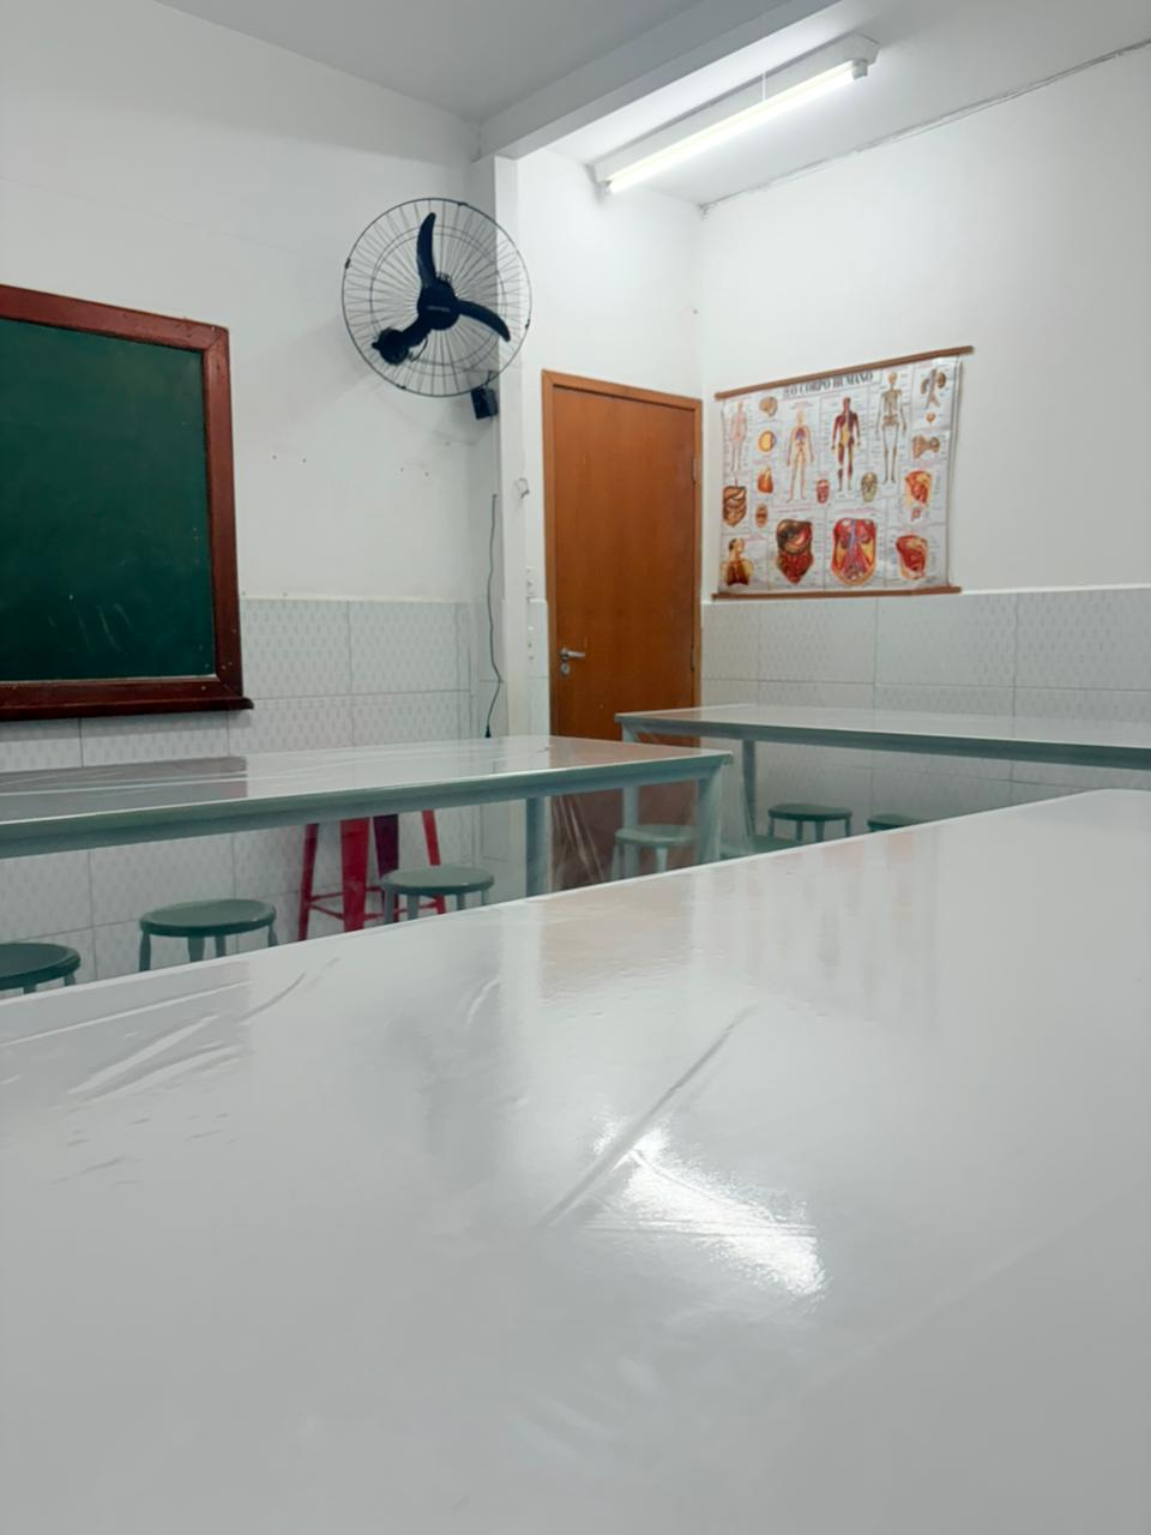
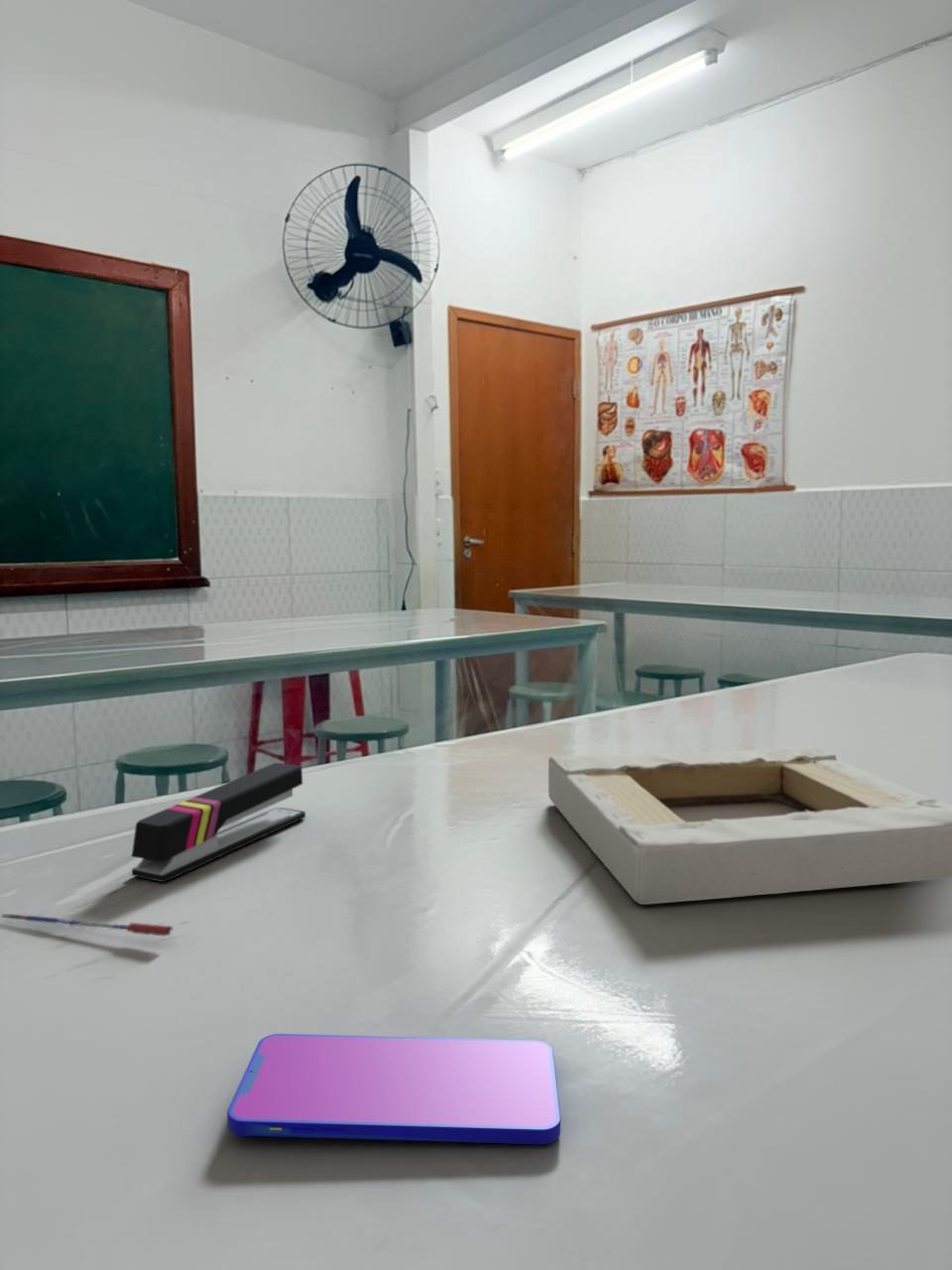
+ stapler [131,762,306,883]
+ book [547,745,952,906]
+ smartphone [226,1033,561,1145]
+ pen [0,913,174,937]
